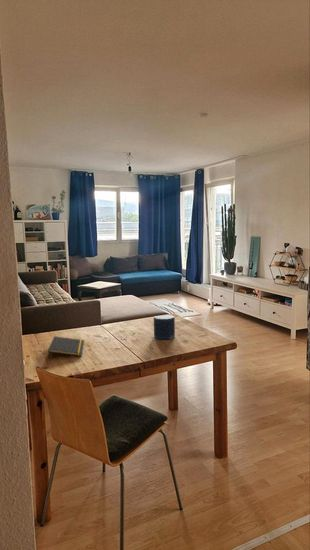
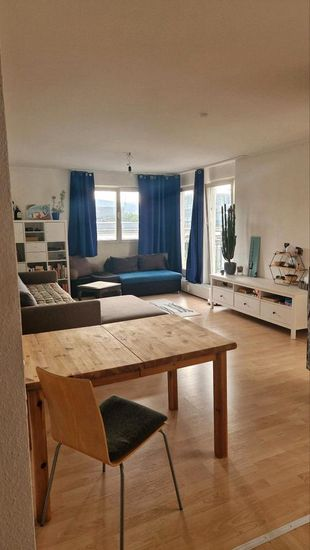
- notepad [47,335,85,358]
- candle [153,314,176,340]
